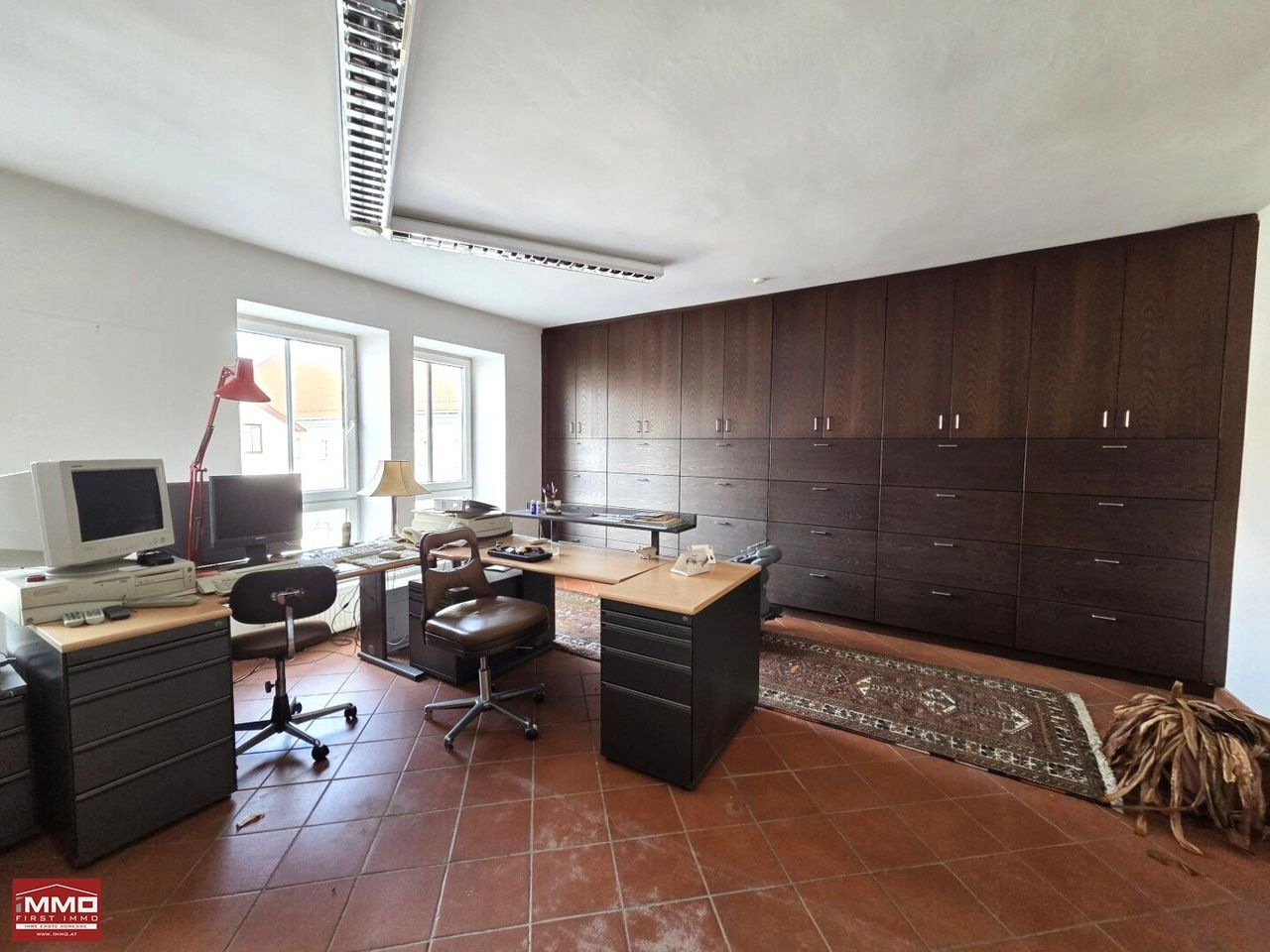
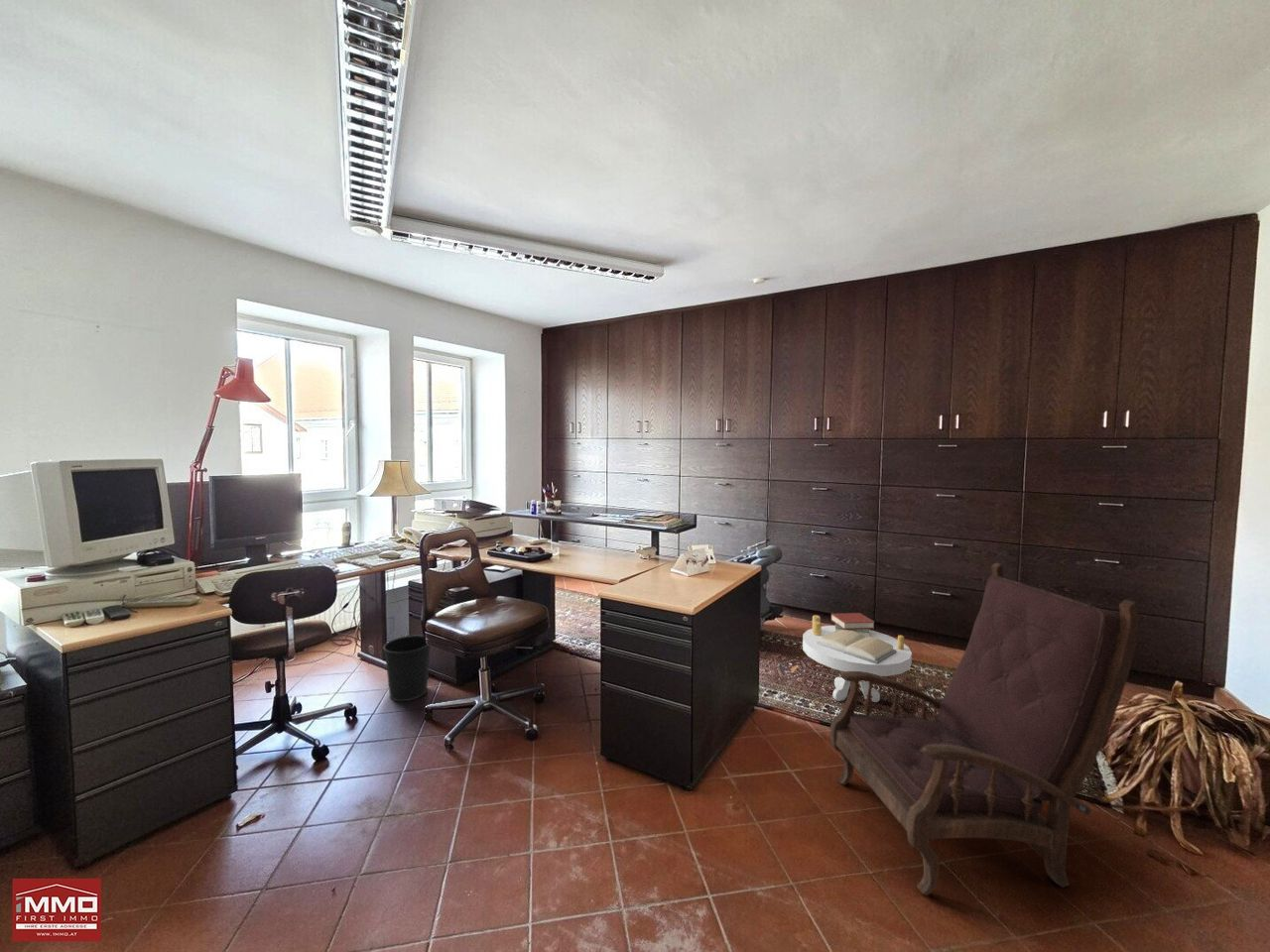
+ side table [802,612,913,703]
+ wastebasket [382,635,432,702]
+ armchair [829,561,1140,896]
